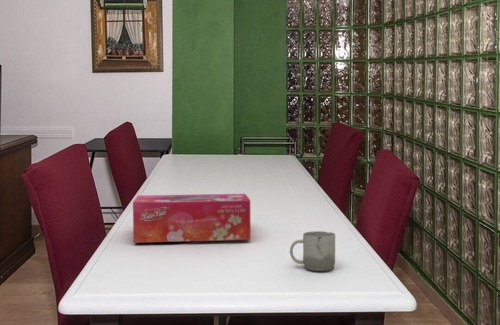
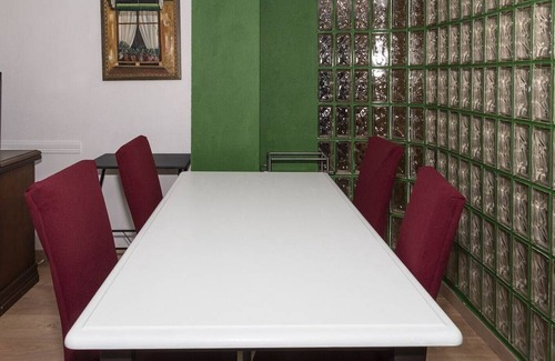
- tissue box [132,193,252,244]
- cup [289,230,336,272]
